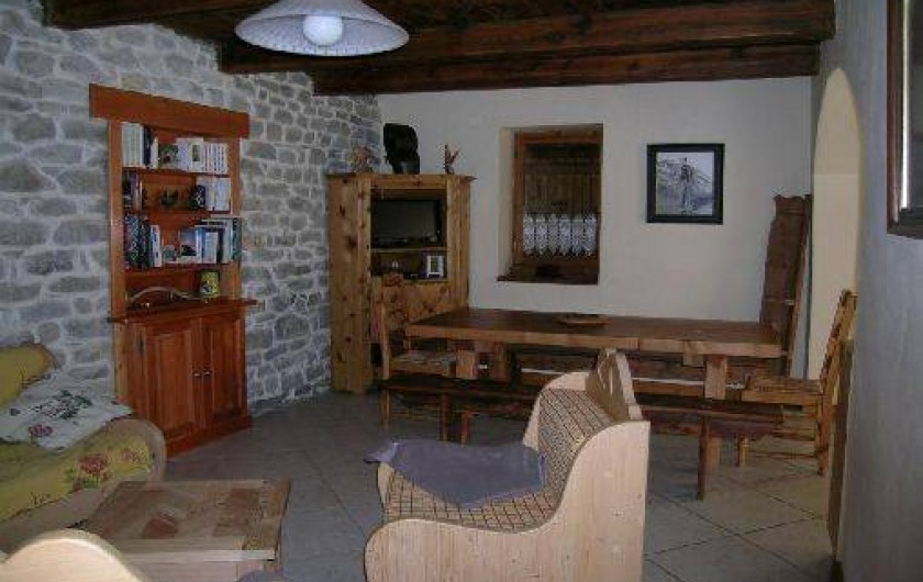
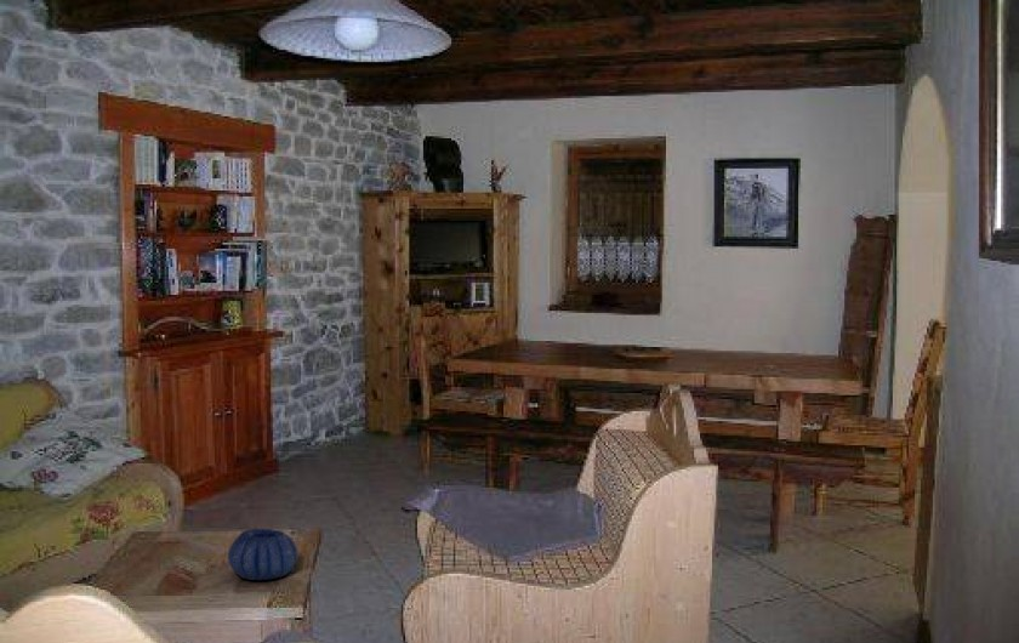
+ decorative bowl [227,528,298,581]
